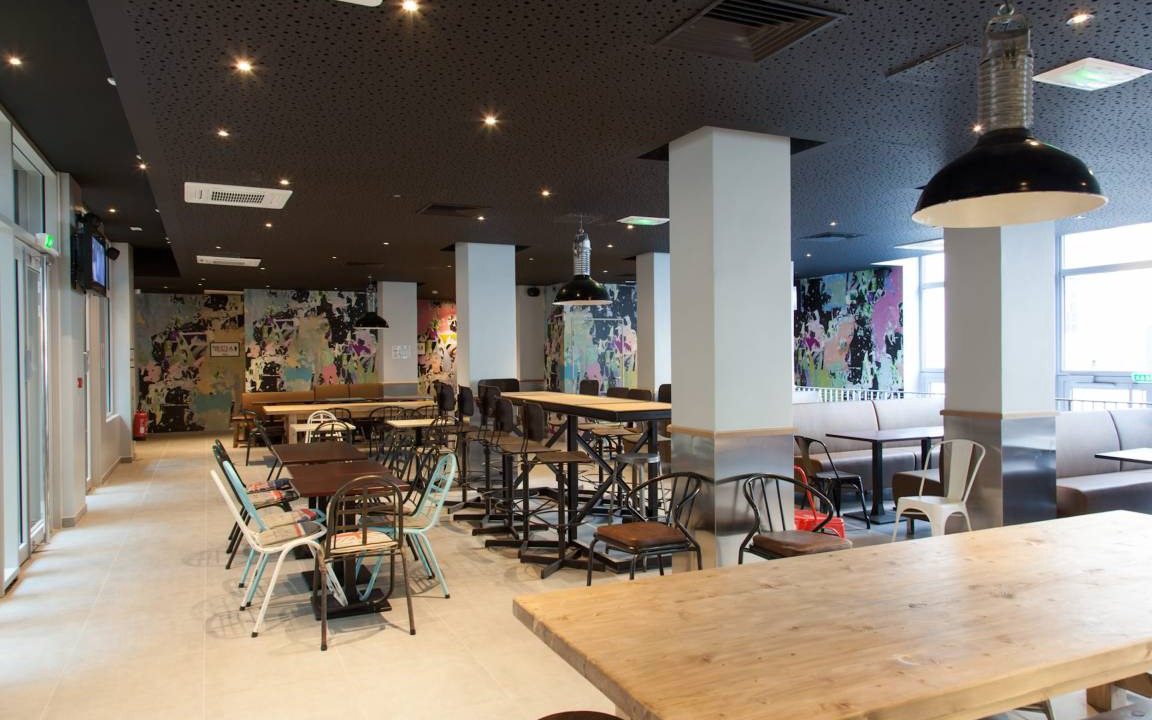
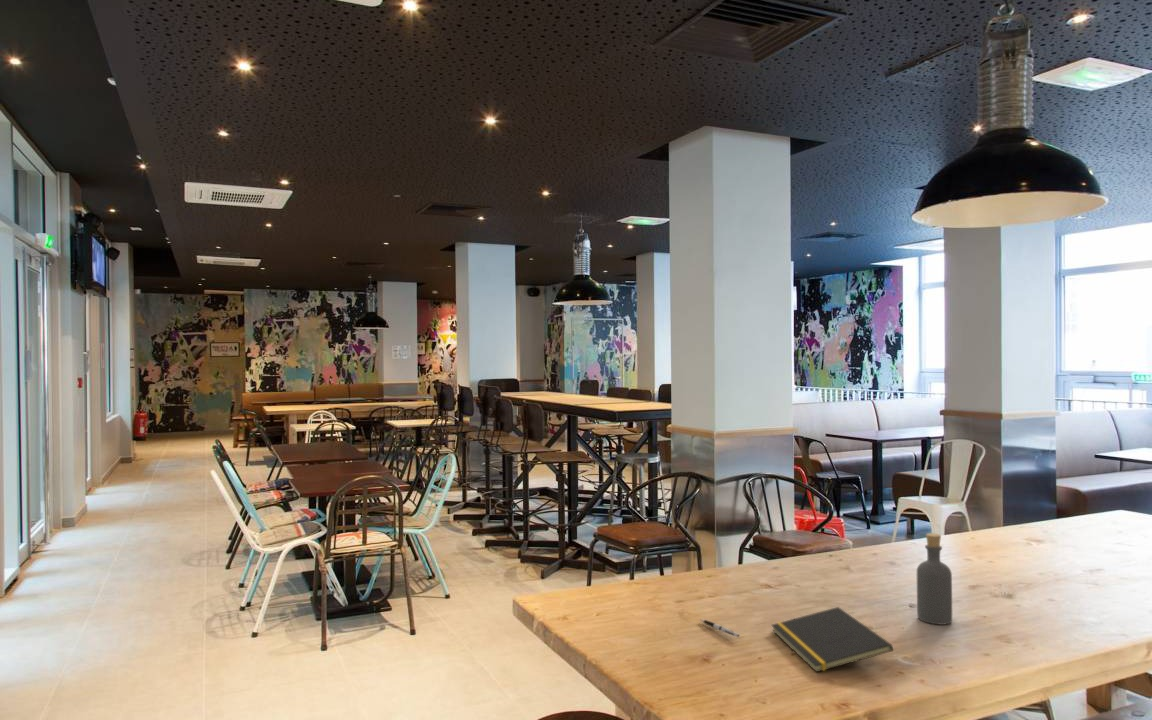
+ pen [699,618,740,638]
+ notepad [770,606,894,673]
+ bottle [916,532,953,625]
